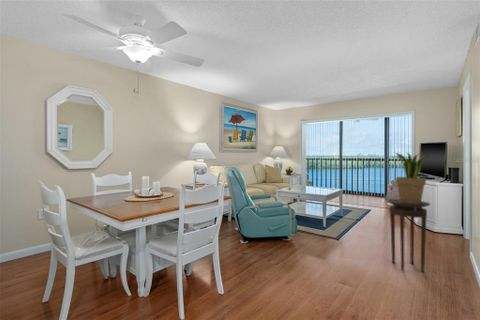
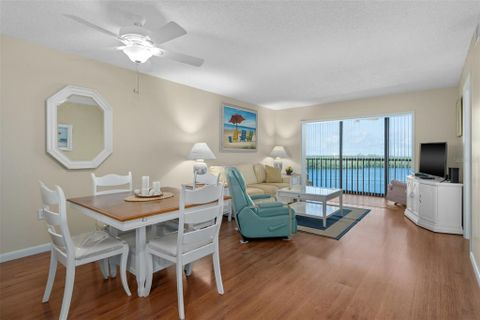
- stool [386,198,431,273]
- potted plant [392,151,428,204]
